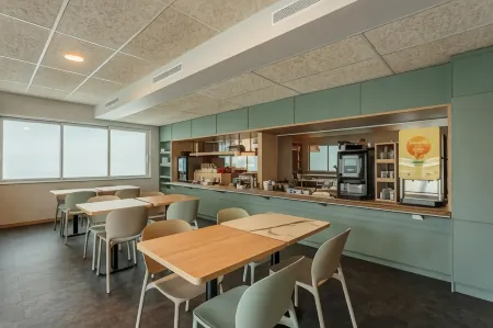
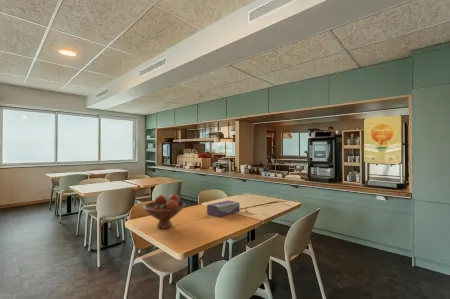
+ fruit bowl [142,193,186,229]
+ tissue box [206,199,240,218]
